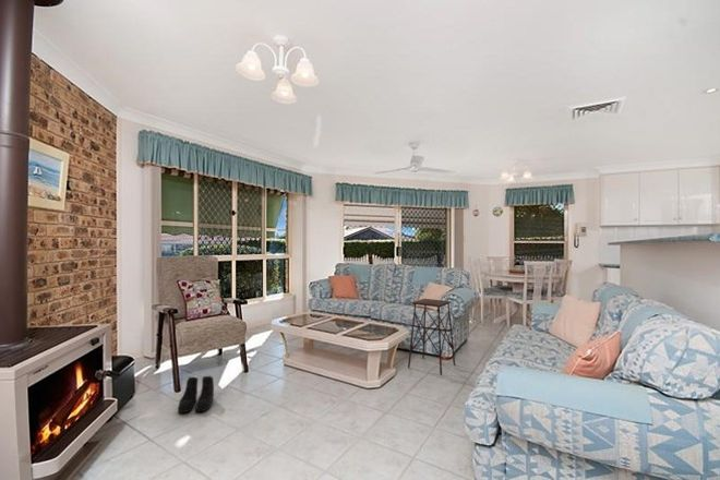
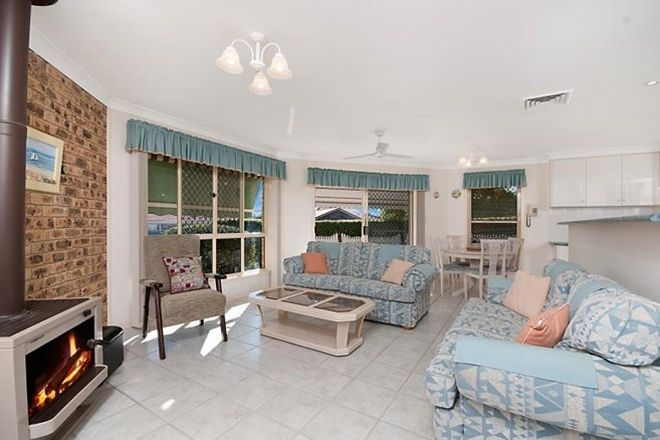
- boots [177,375,215,413]
- side table [407,298,456,376]
